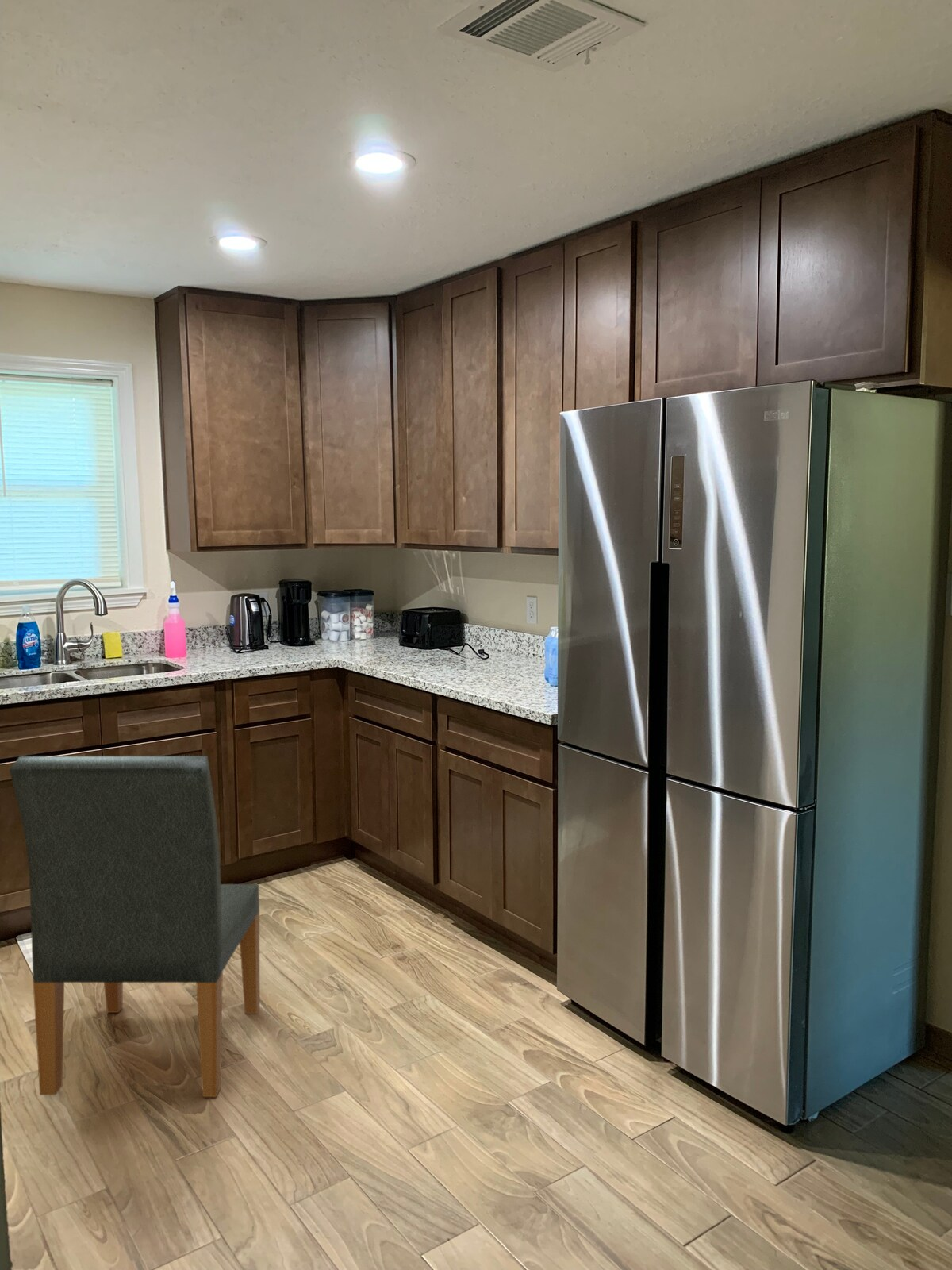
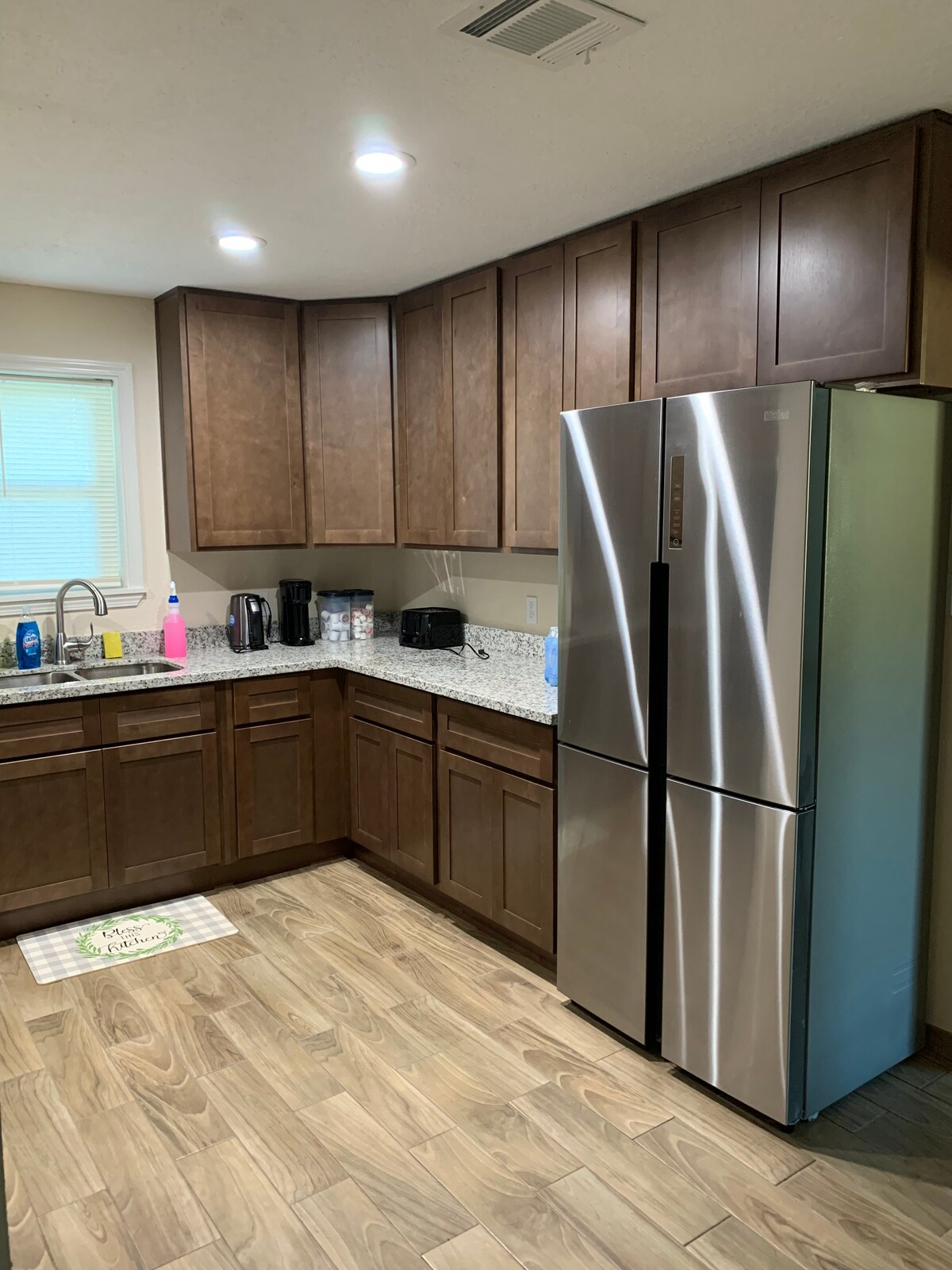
- dining chair [9,755,260,1098]
